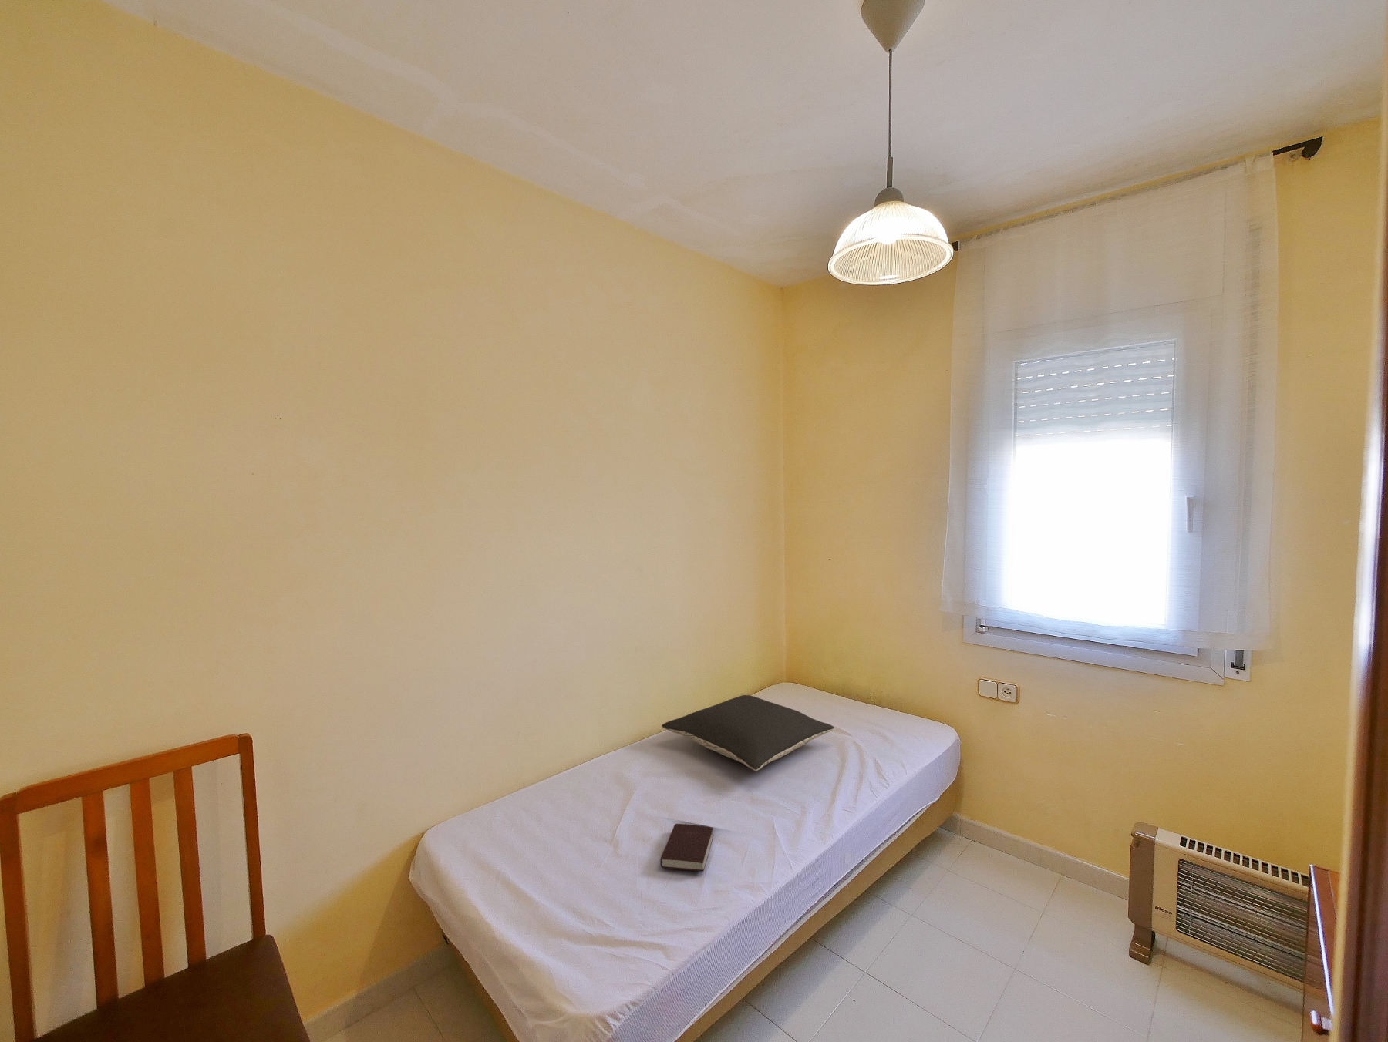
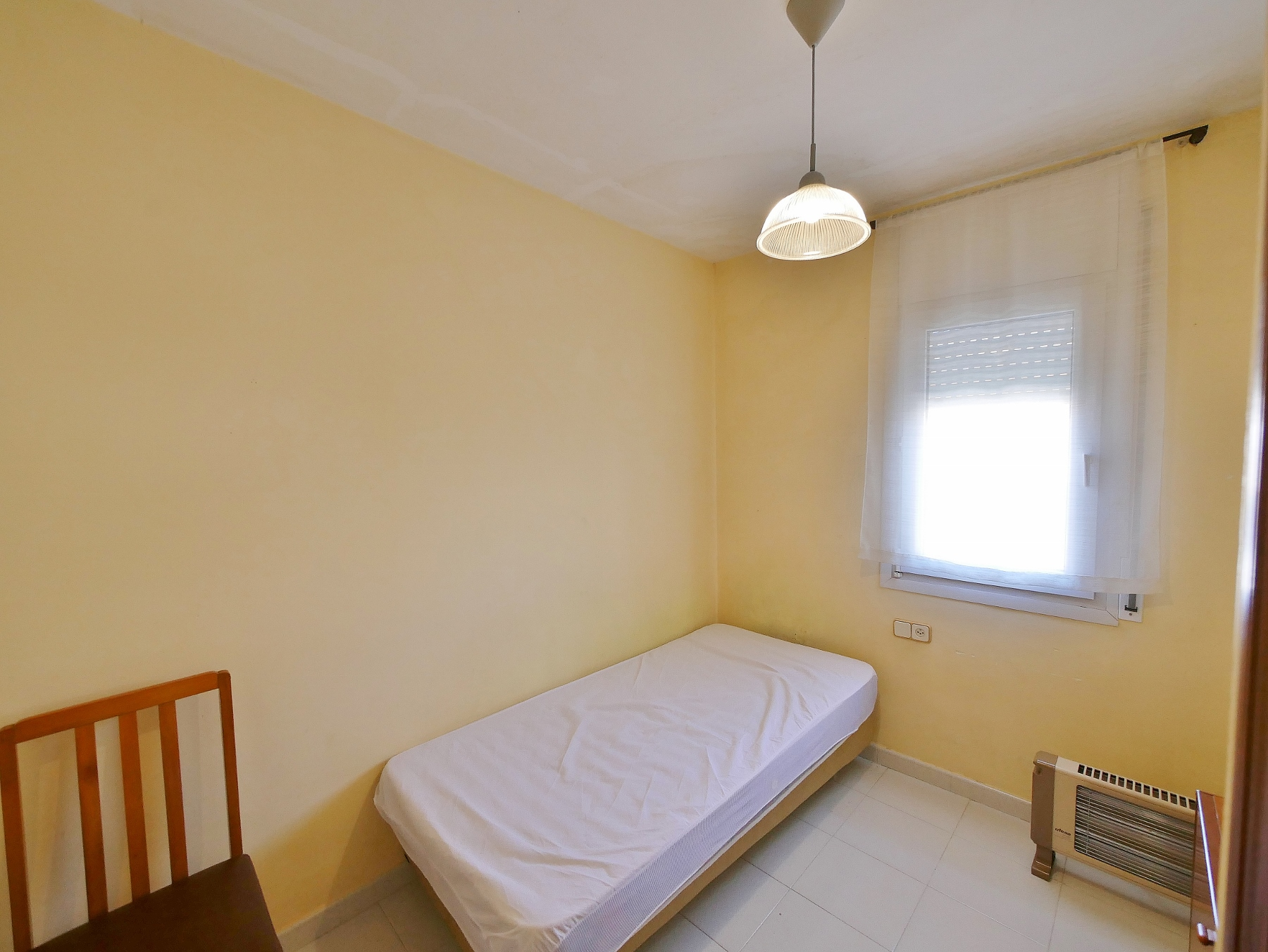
- pillow [661,694,835,772]
- book [659,823,714,871]
